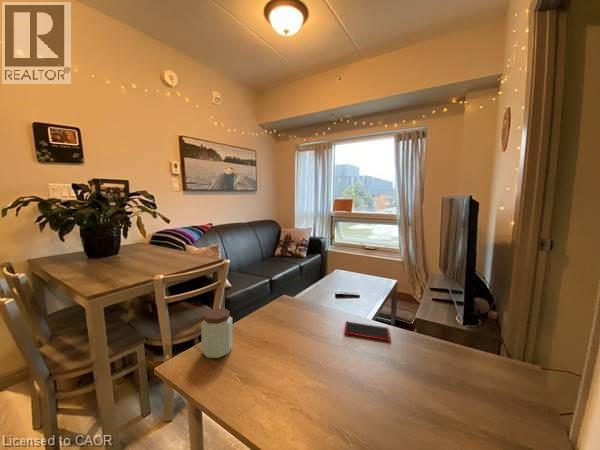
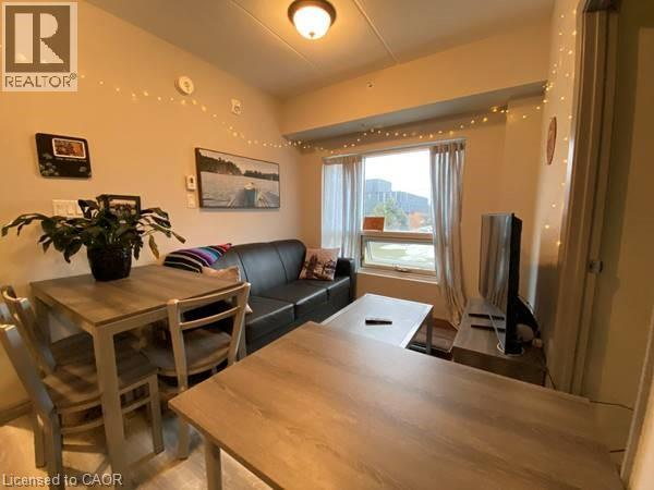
- smartphone [343,320,391,342]
- peanut butter [200,307,234,359]
